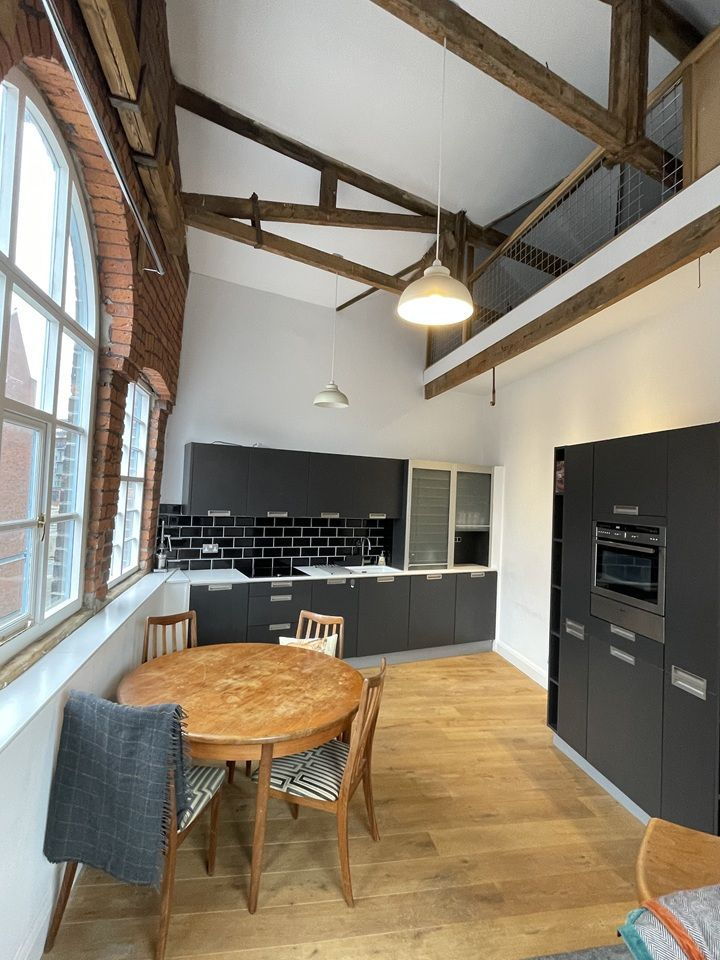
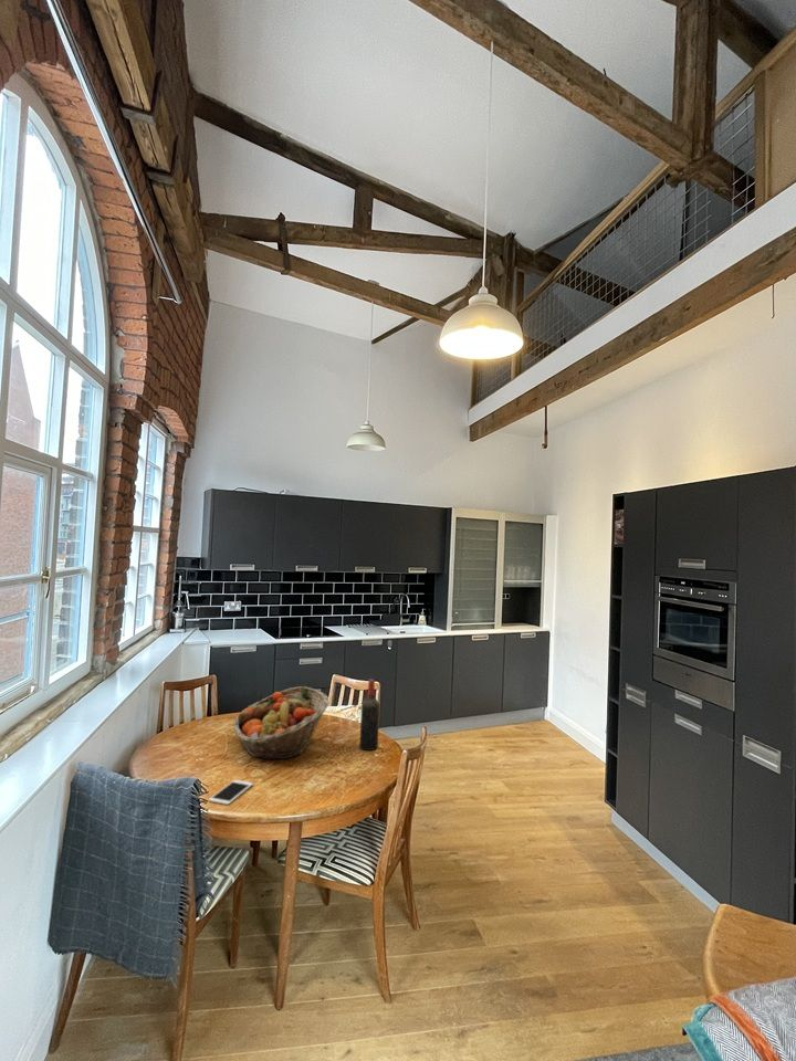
+ fruit basket [232,685,329,760]
+ wine bottle [358,679,380,752]
+ cell phone [208,779,254,806]
